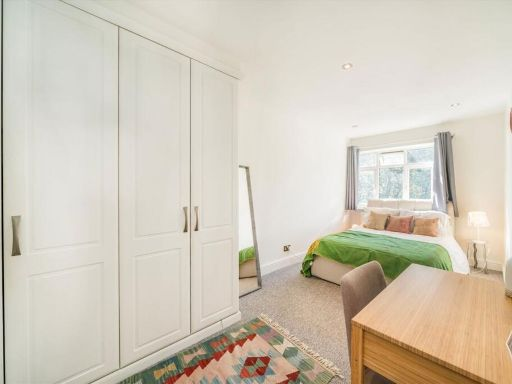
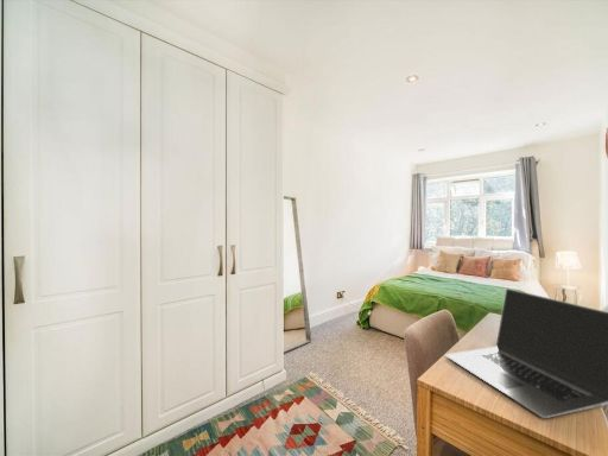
+ laptop [444,287,608,419]
